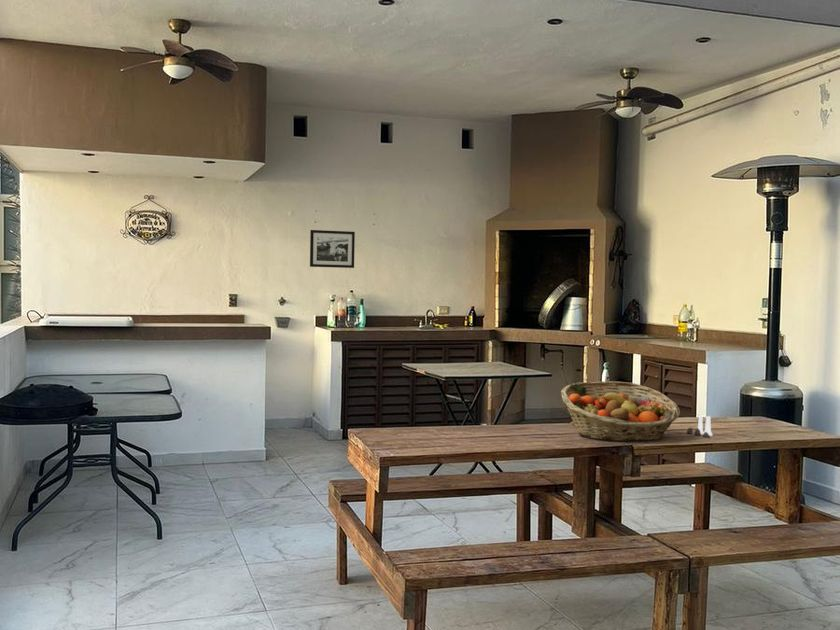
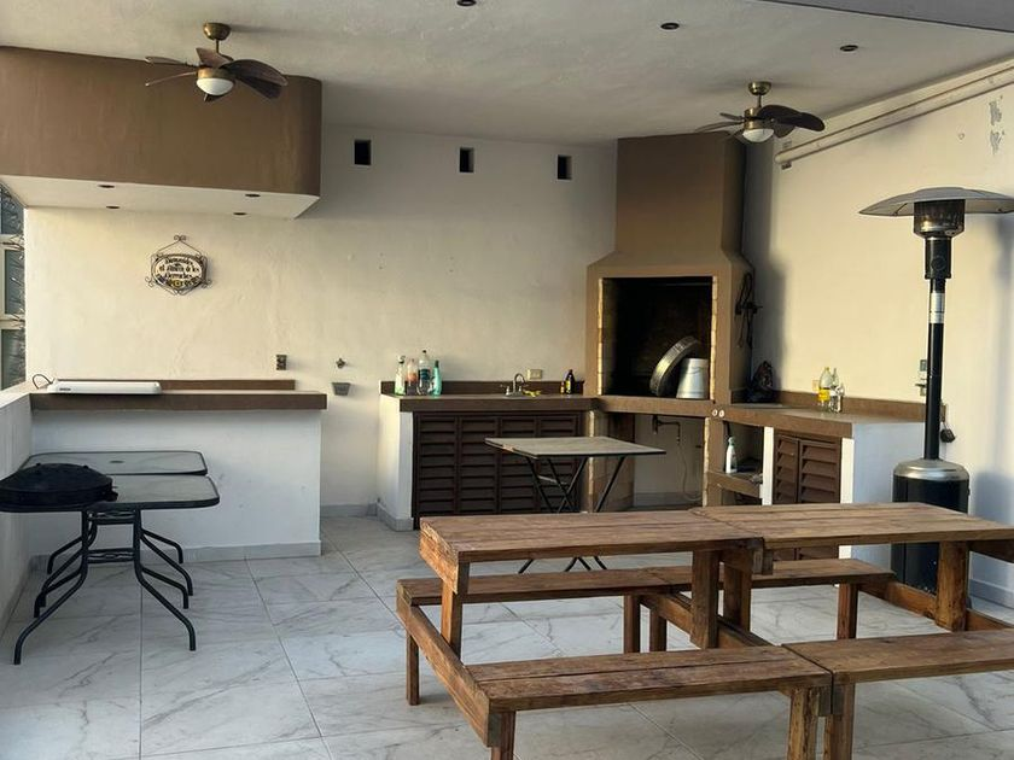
- picture frame [309,229,356,269]
- fruit basket [560,380,681,442]
- salt and pepper shaker set [685,415,713,438]
